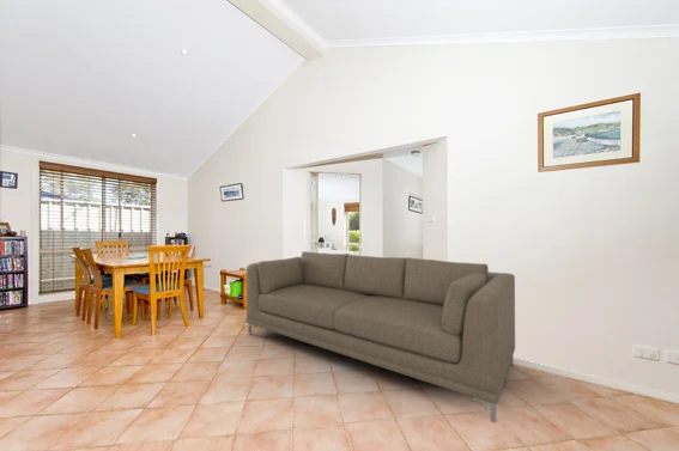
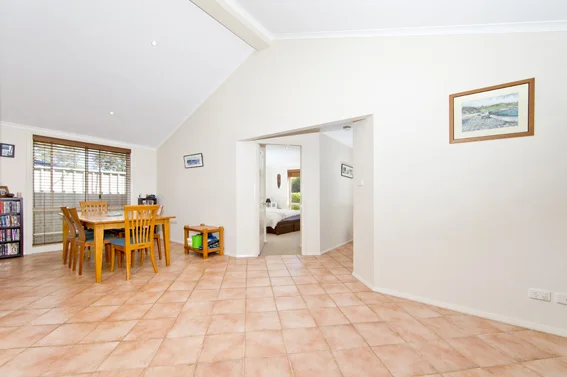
- sofa [244,250,516,425]
